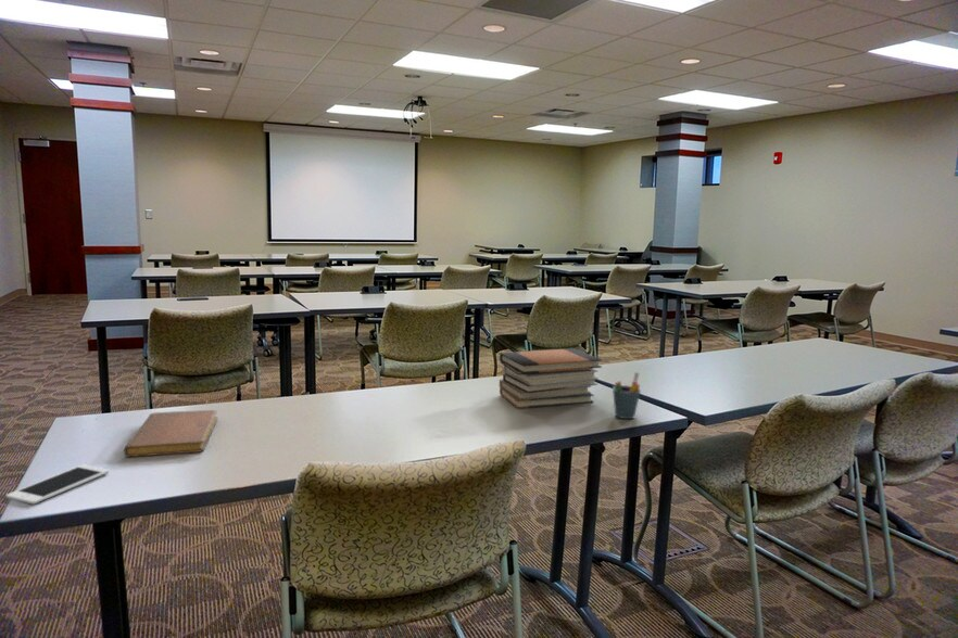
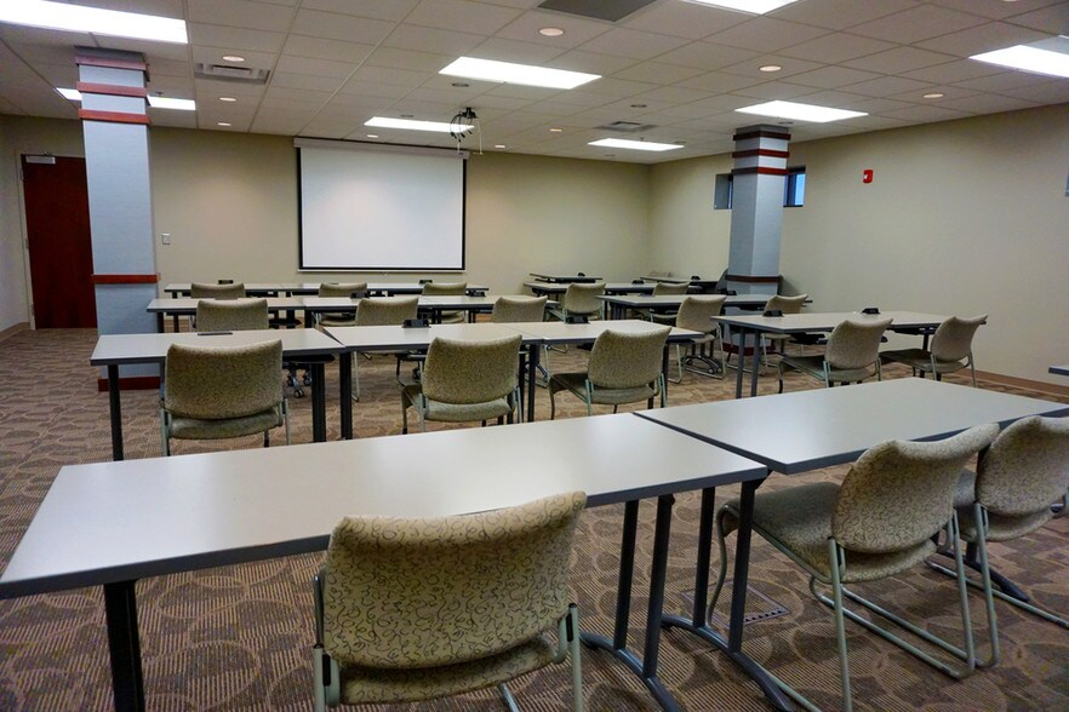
- book stack [499,347,603,409]
- notebook [123,409,218,458]
- pen holder [612,371,642,420]
- cell phone [5,463,110,506]
